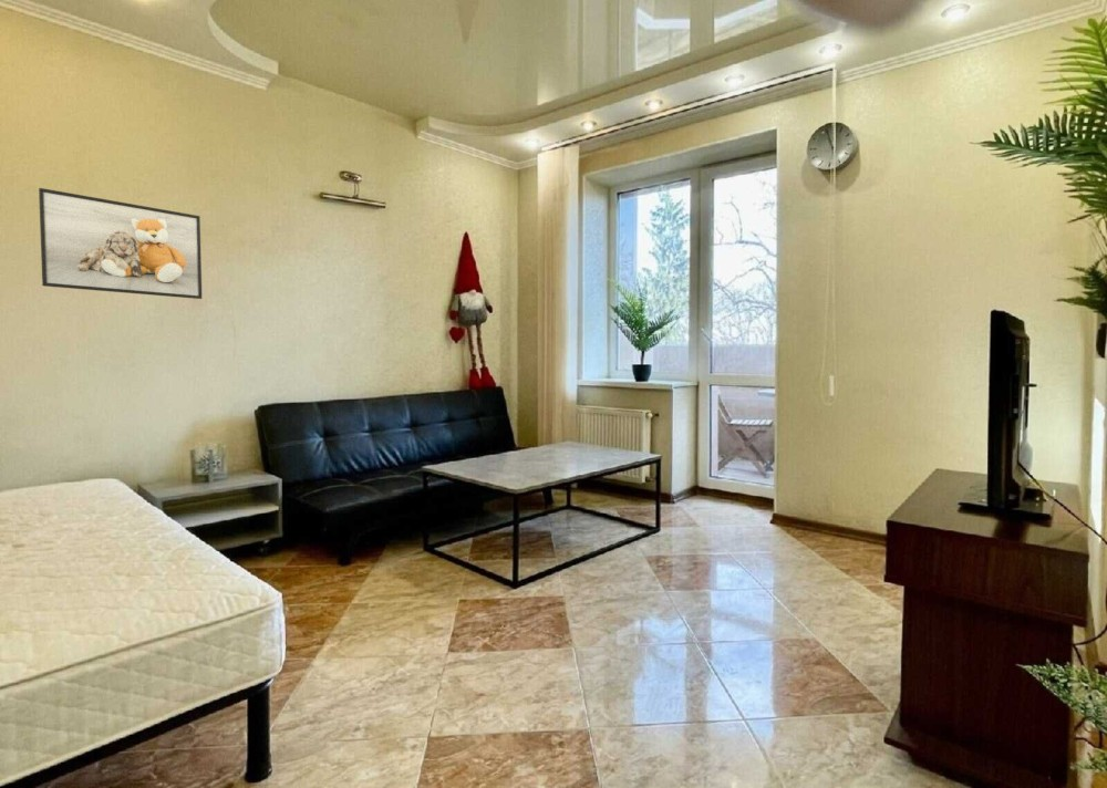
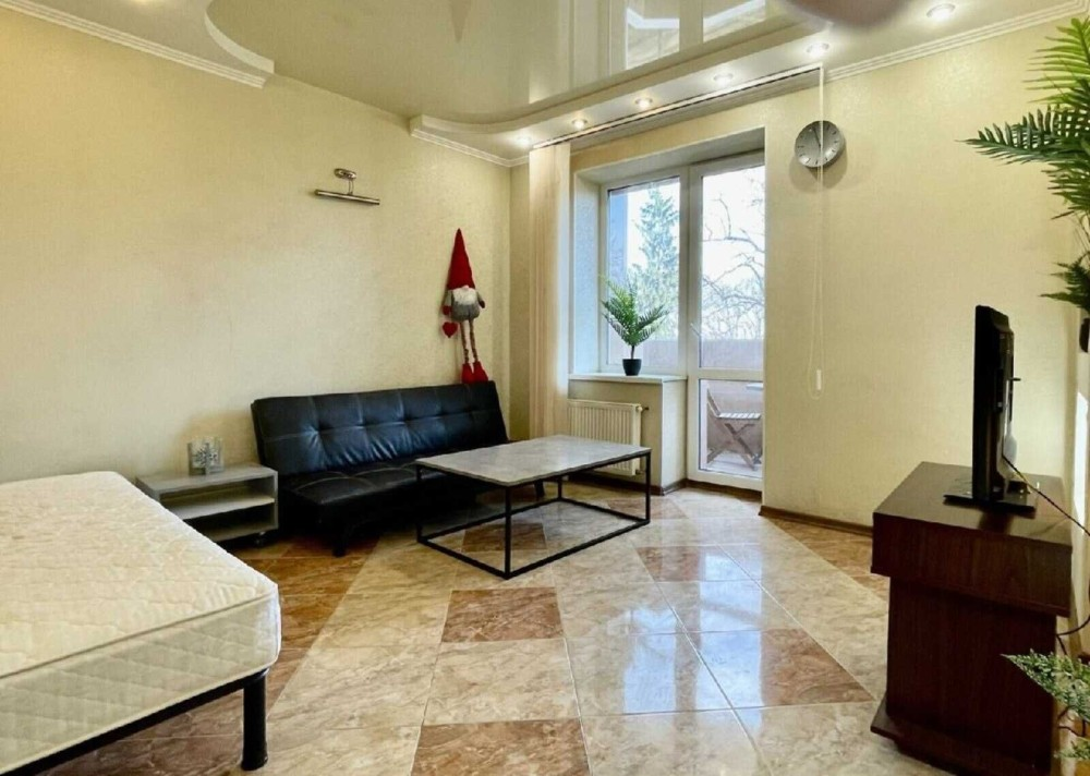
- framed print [38,187,203,300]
